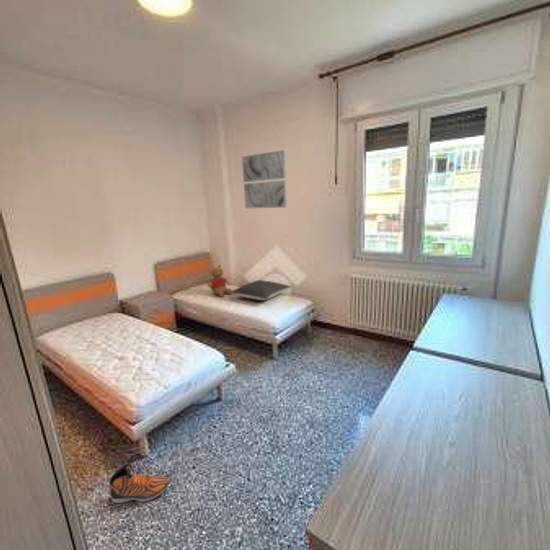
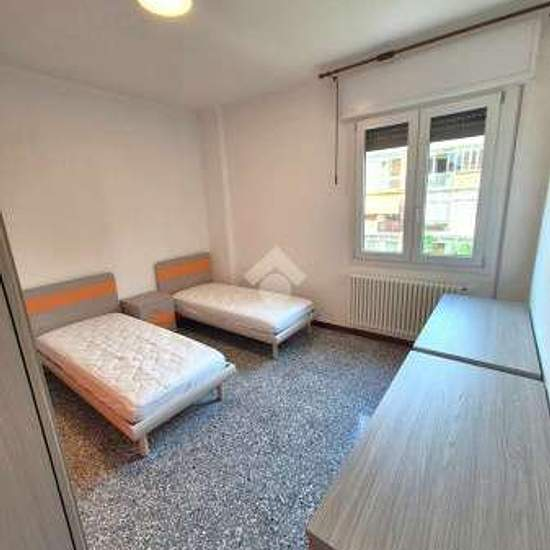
- sneaker [108,463,170,504]
- pillow [229,279,292,301]
- wall art [241,149,288,209]
- teddy bear [206,263,233,298]
